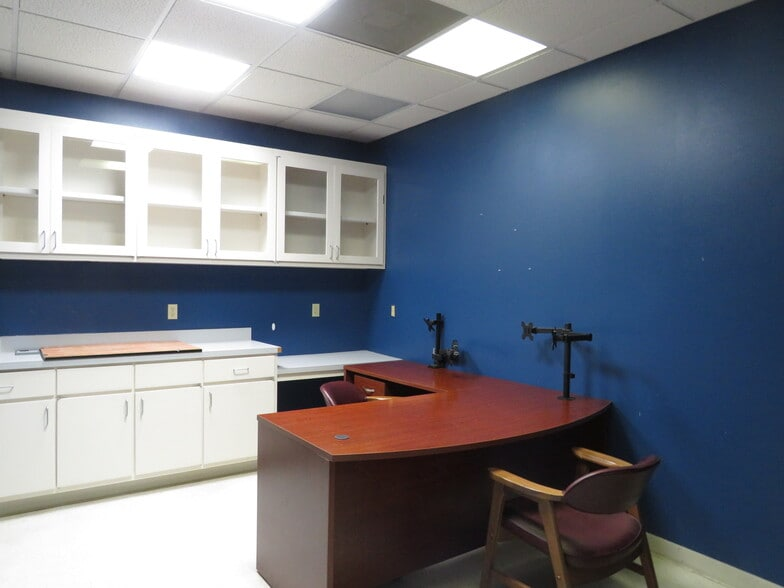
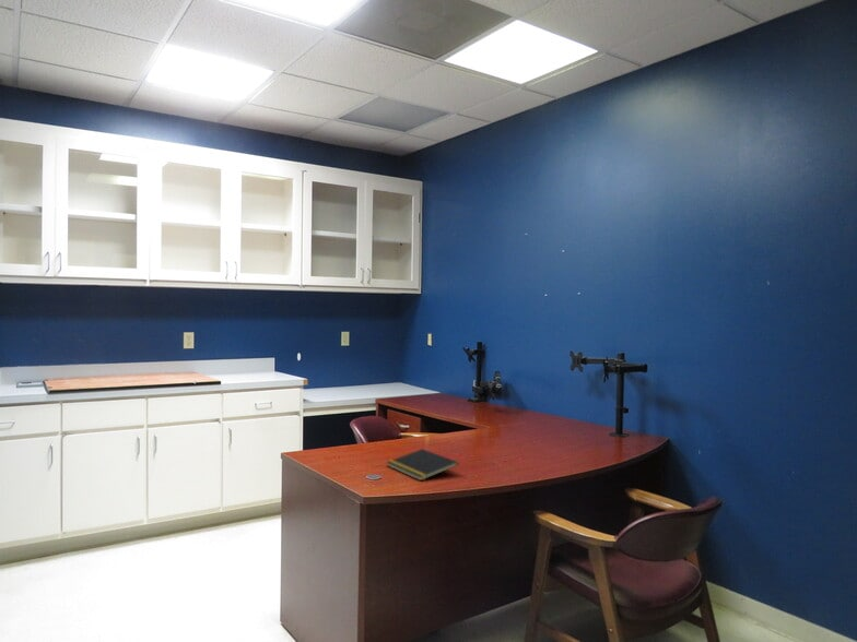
+ notepad [385,448,459,482]
